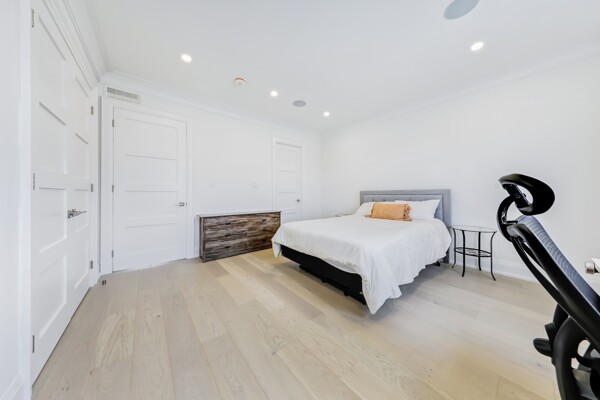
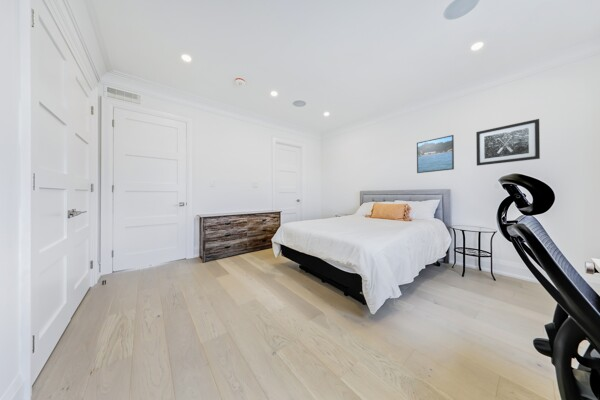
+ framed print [416,134,455,174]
+ wall art [475,118,541,167]
